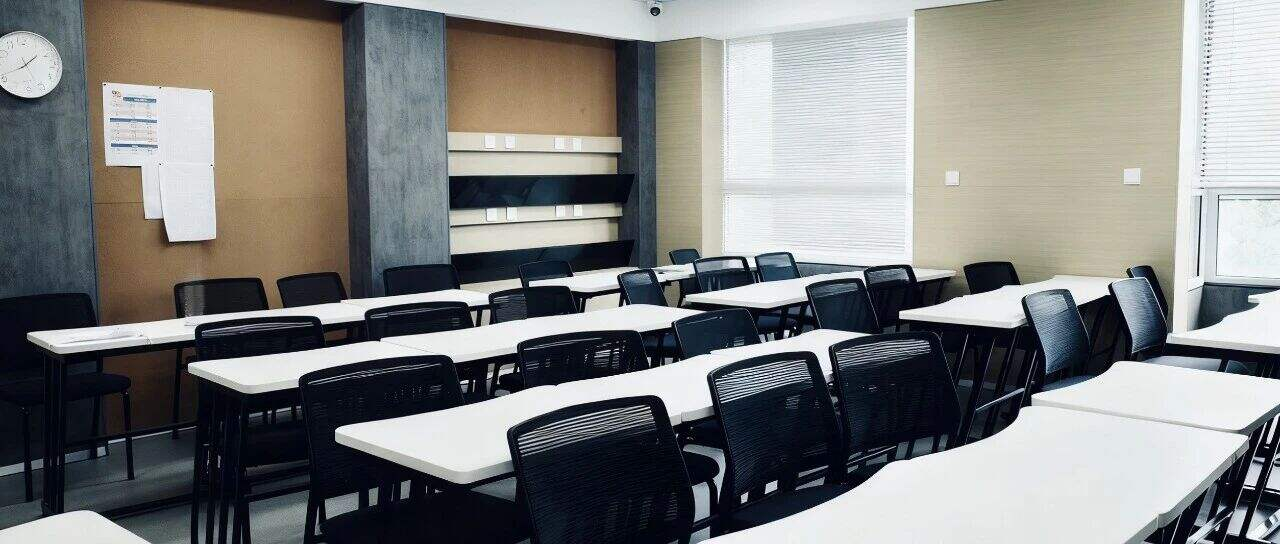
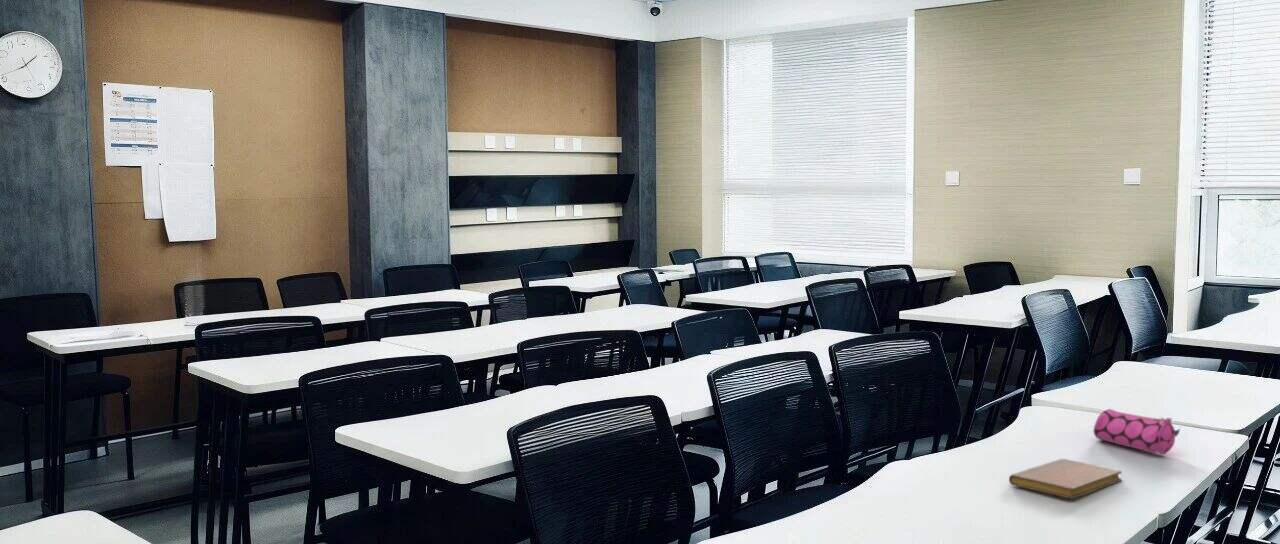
+ pencil case [1093,408,1181,455]
+ notebook [1008,458,1123,500]
